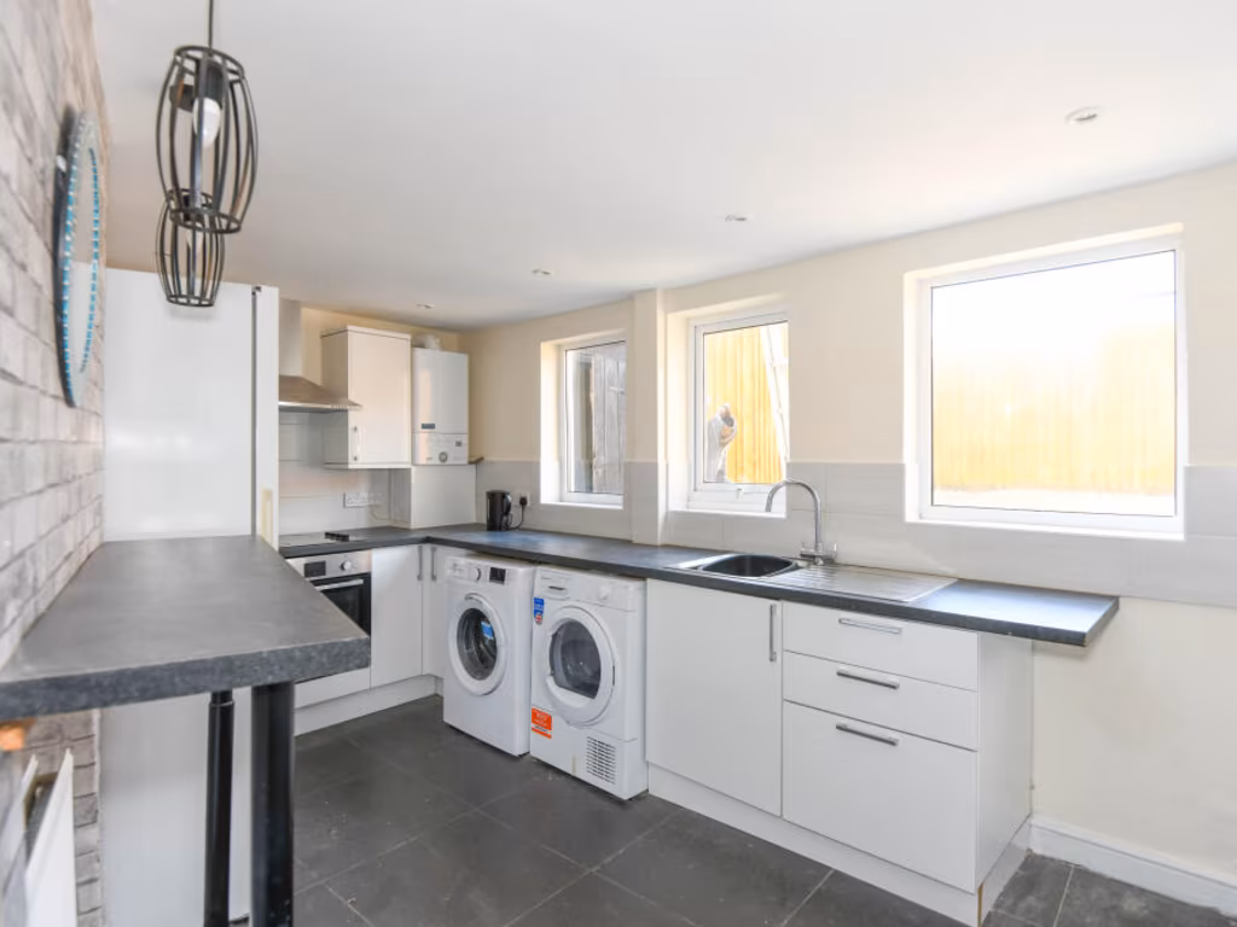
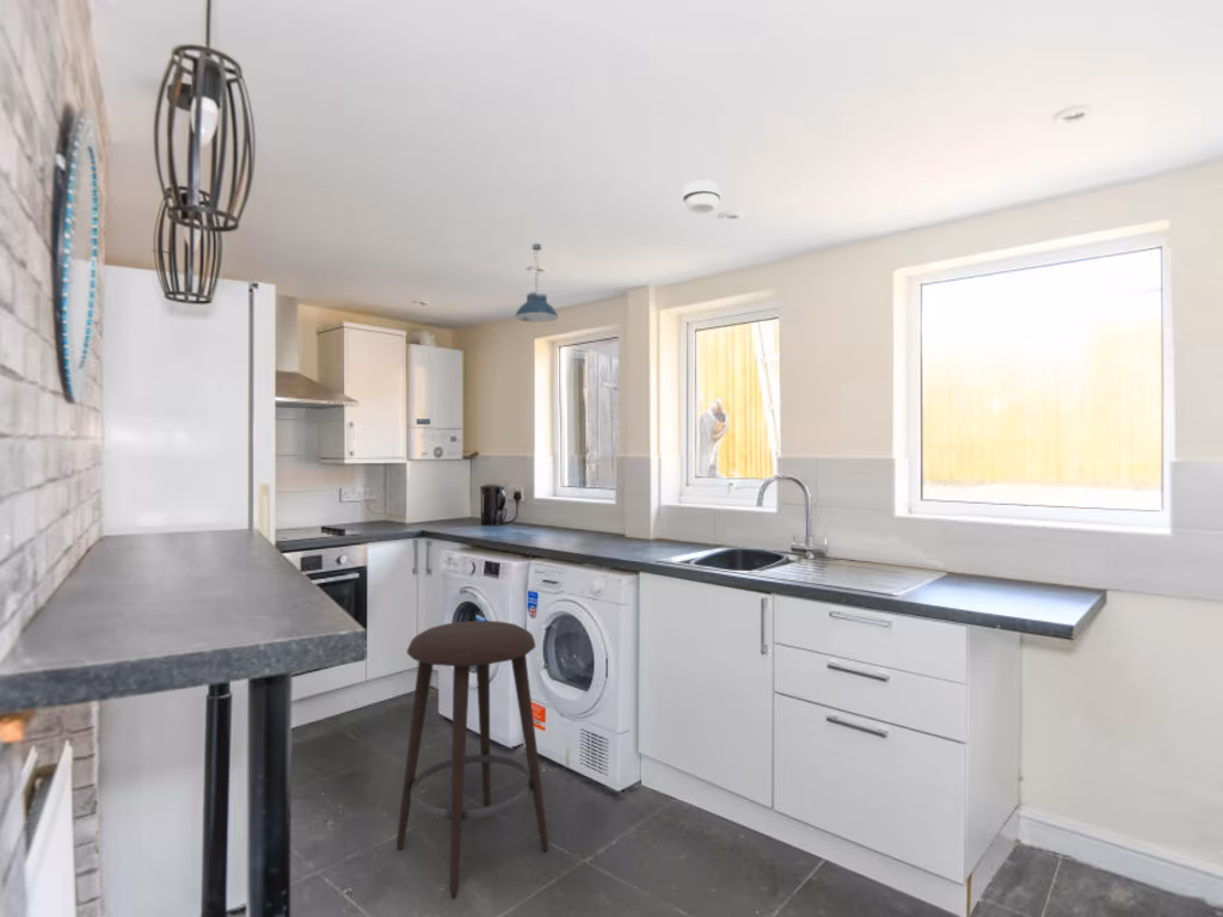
+ smoke detector [682,179,721,215]
+ pendant light [514,242,559,324]
+ stool [395,620,549,900]
